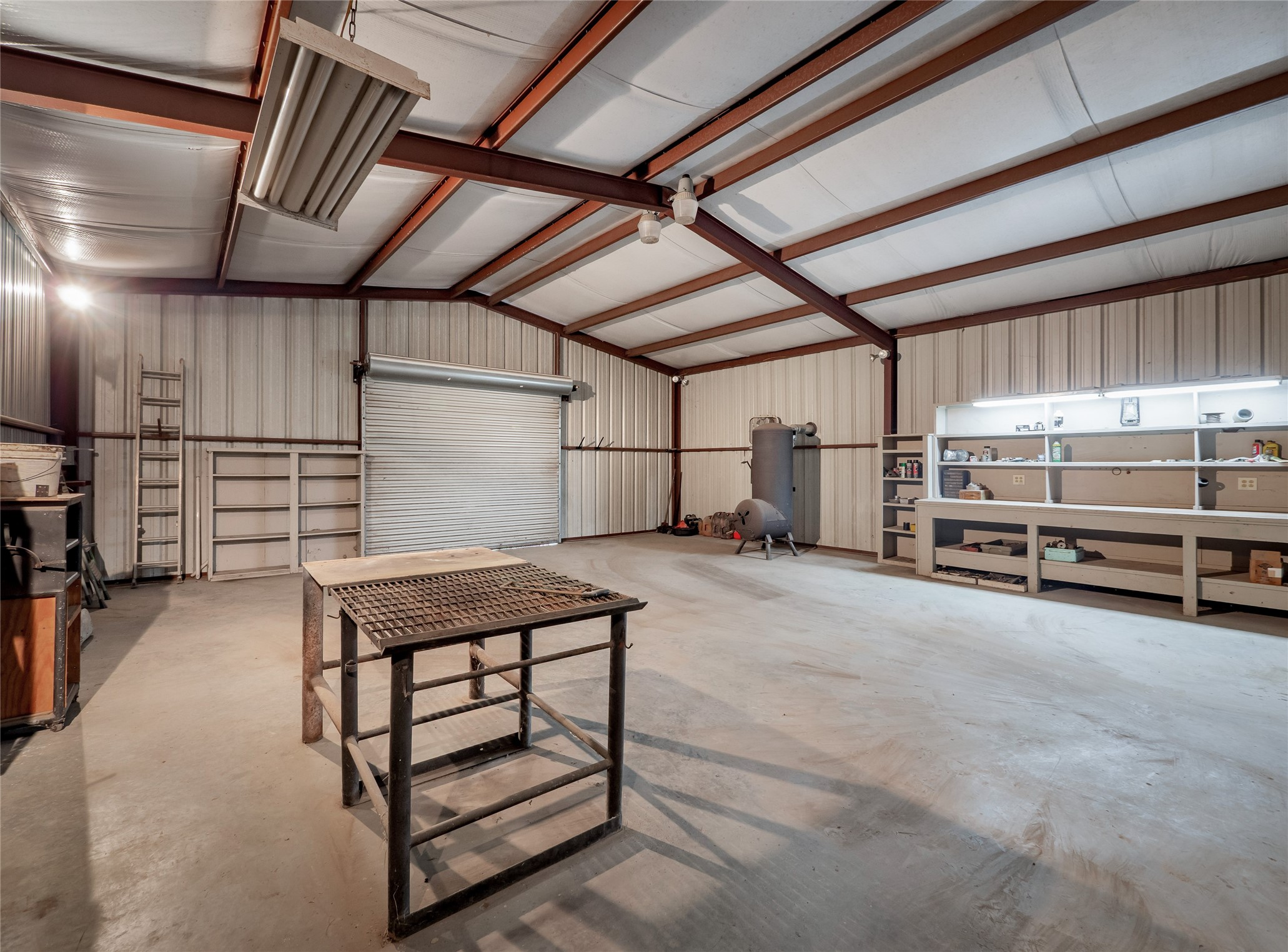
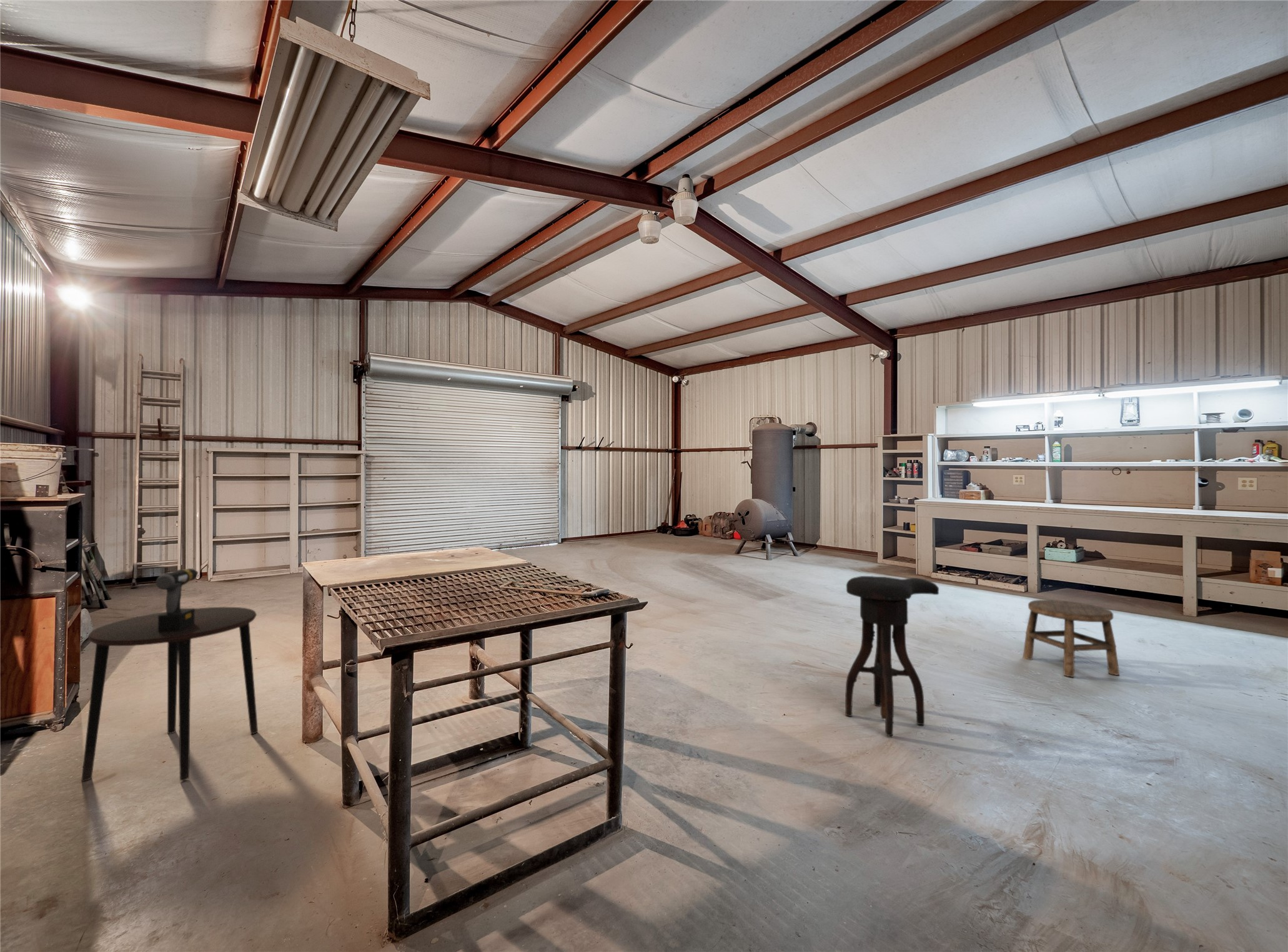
+ stool [845,575,939,736]
+ power drill [156,568,199,632]
+ stool [1023,599,1120,678]
+ side table [81,607,259,782]
